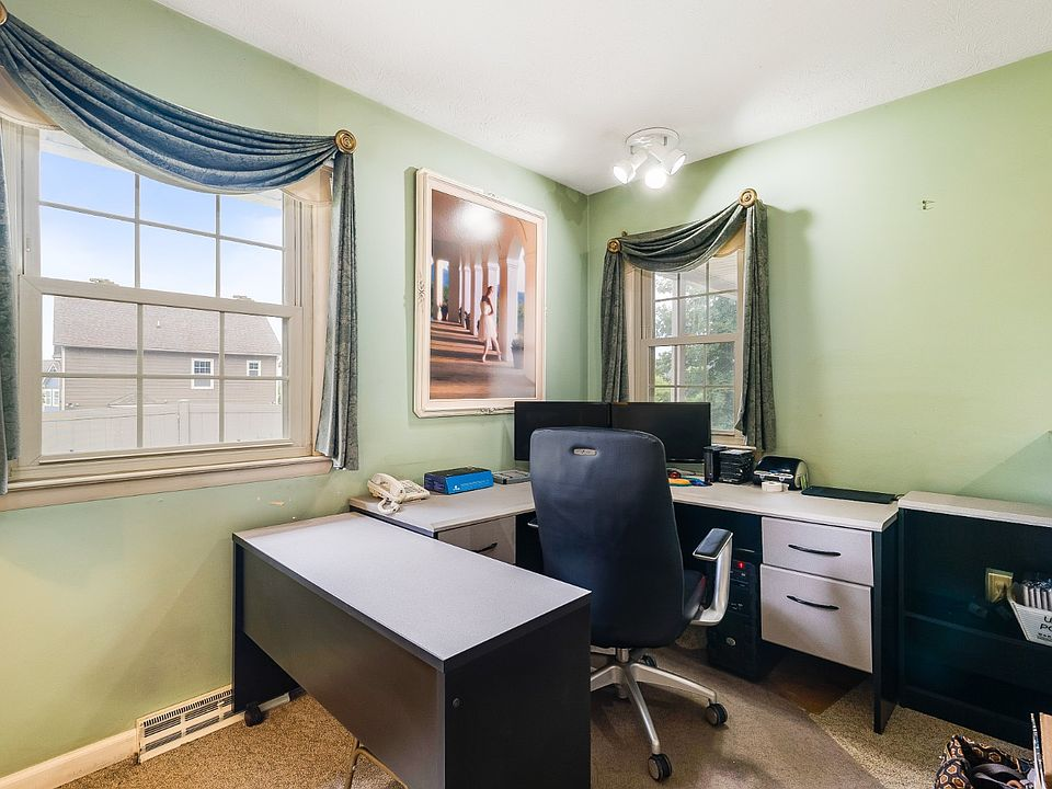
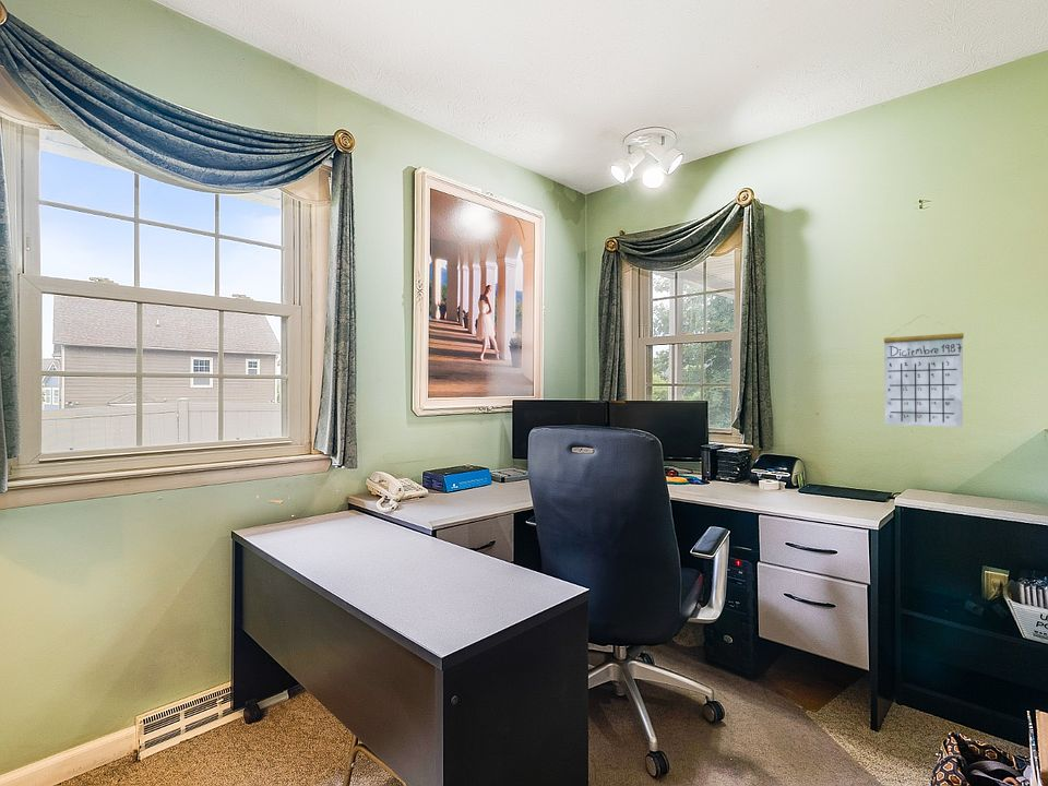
+ calendar [883,313,965,428]
